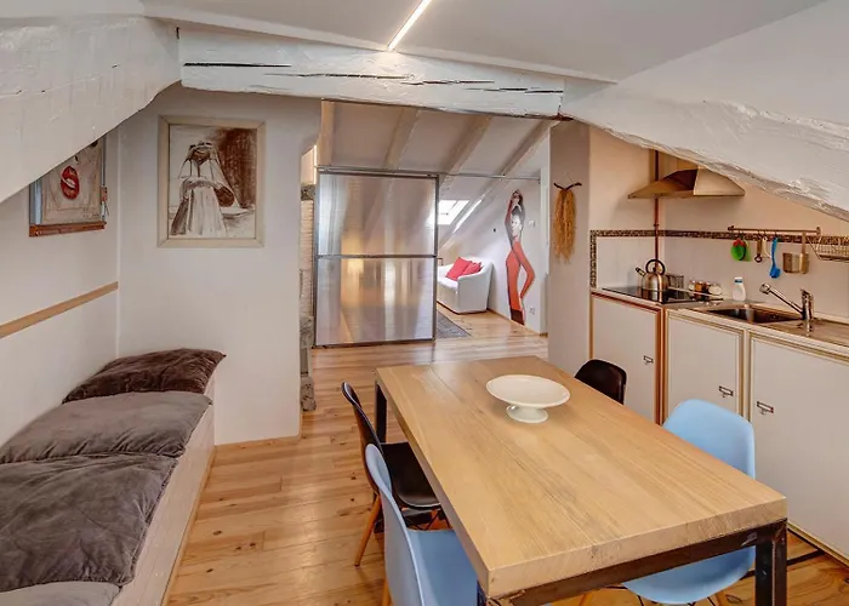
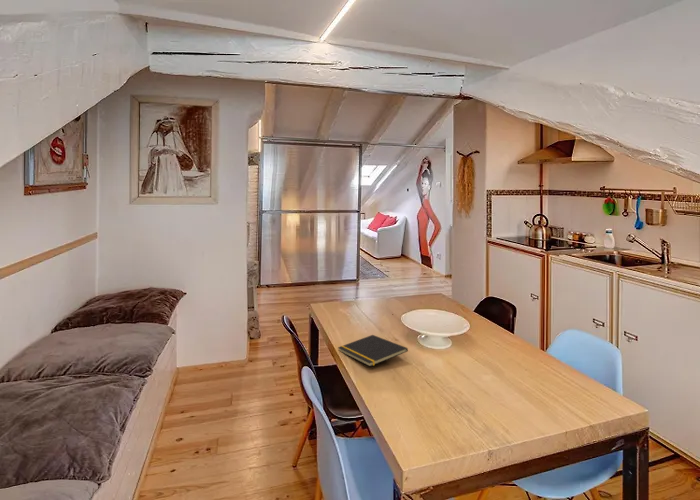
+ notepad [337,334,409,367]
